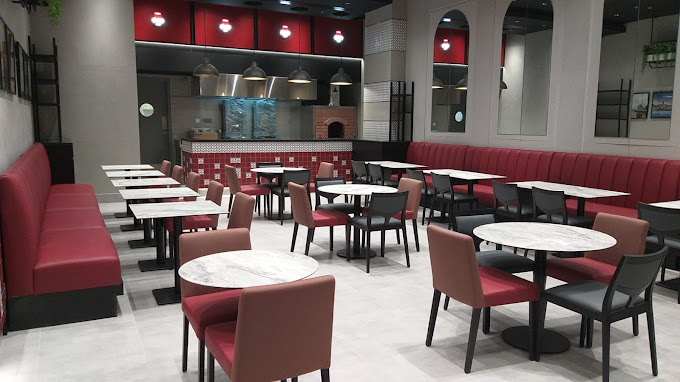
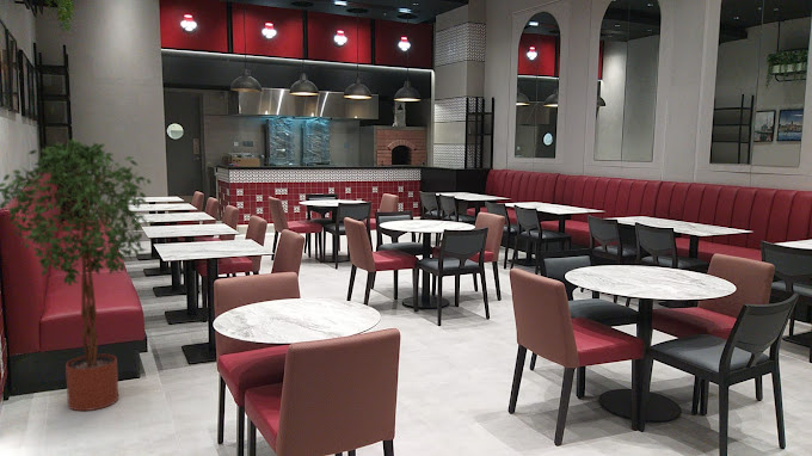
+ potted tree [0,137,155,412]
